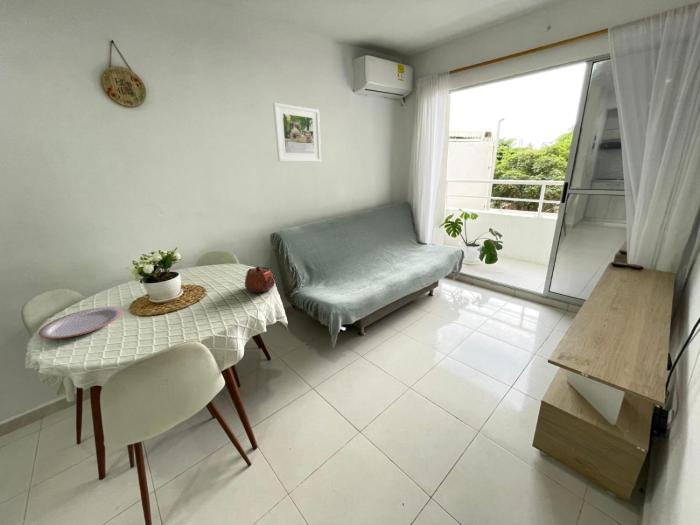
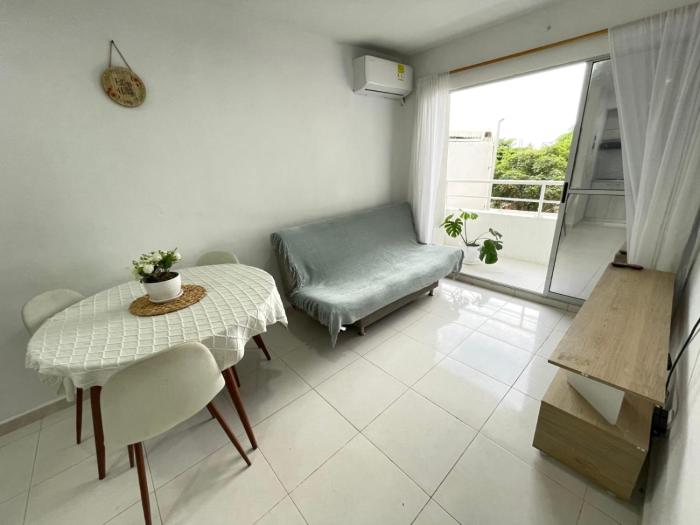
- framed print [272,102,322,163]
- plate [38,306,123,340]
- teapot [244,265,276,294]
